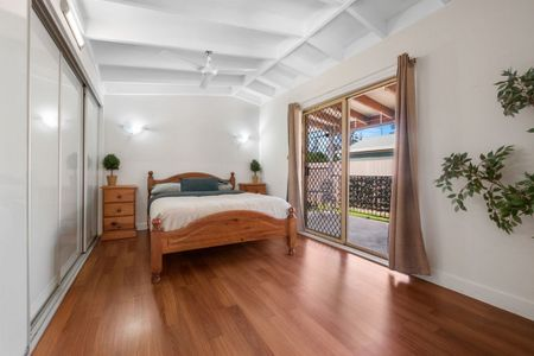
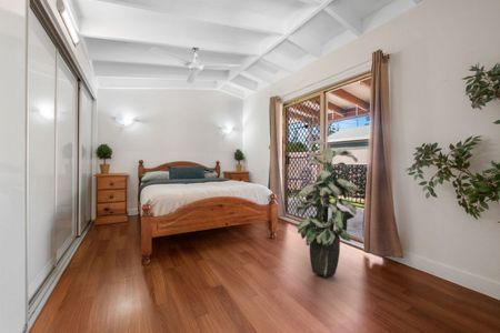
+ indoor plant [289,140,359,278]
